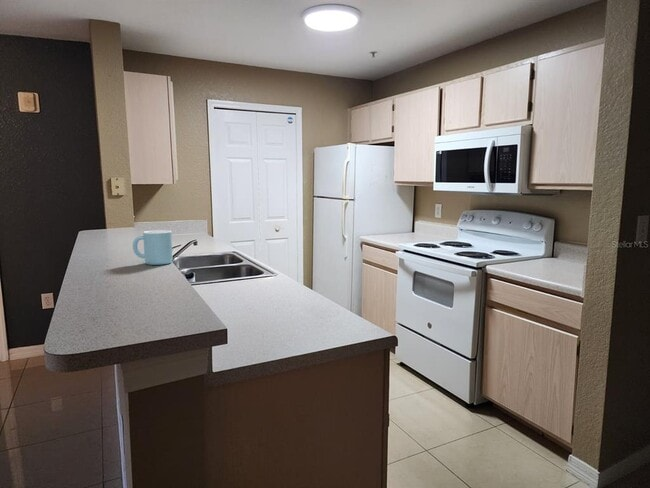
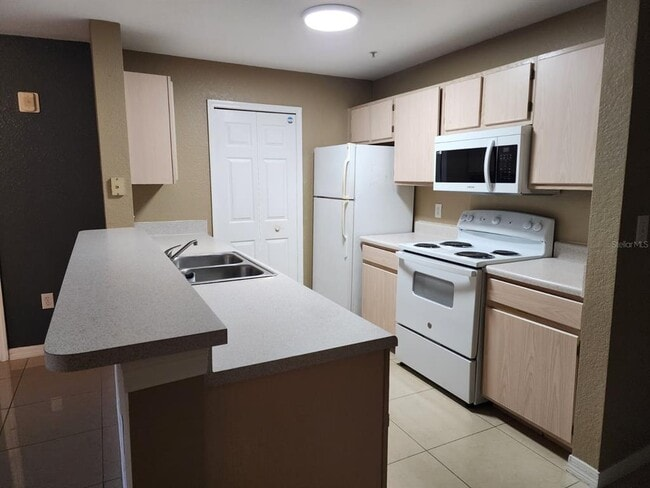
- mug [132,229,174,266]
